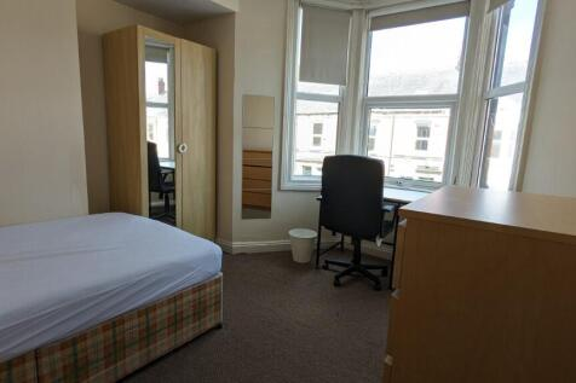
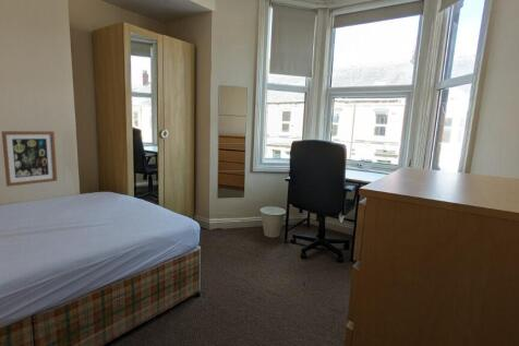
+ wall art [1,130,58,188]
